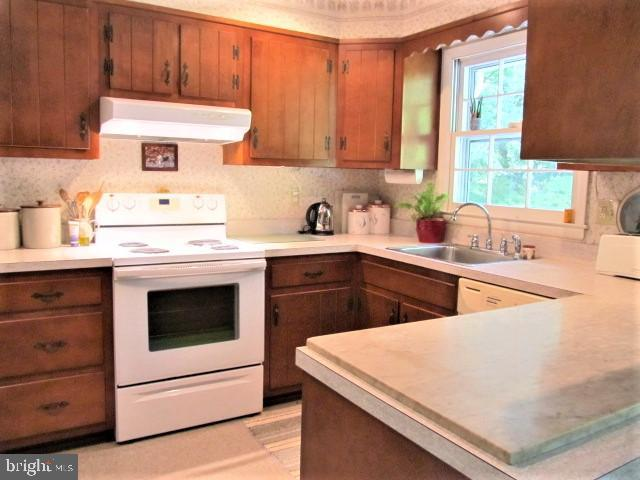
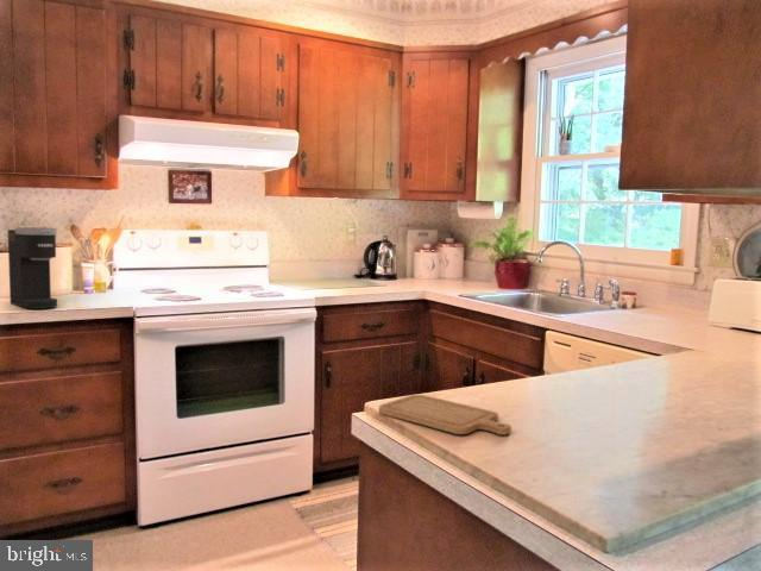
+ coffee maker [7,226,58,310]
+ chopping board [378,394,512,435]
